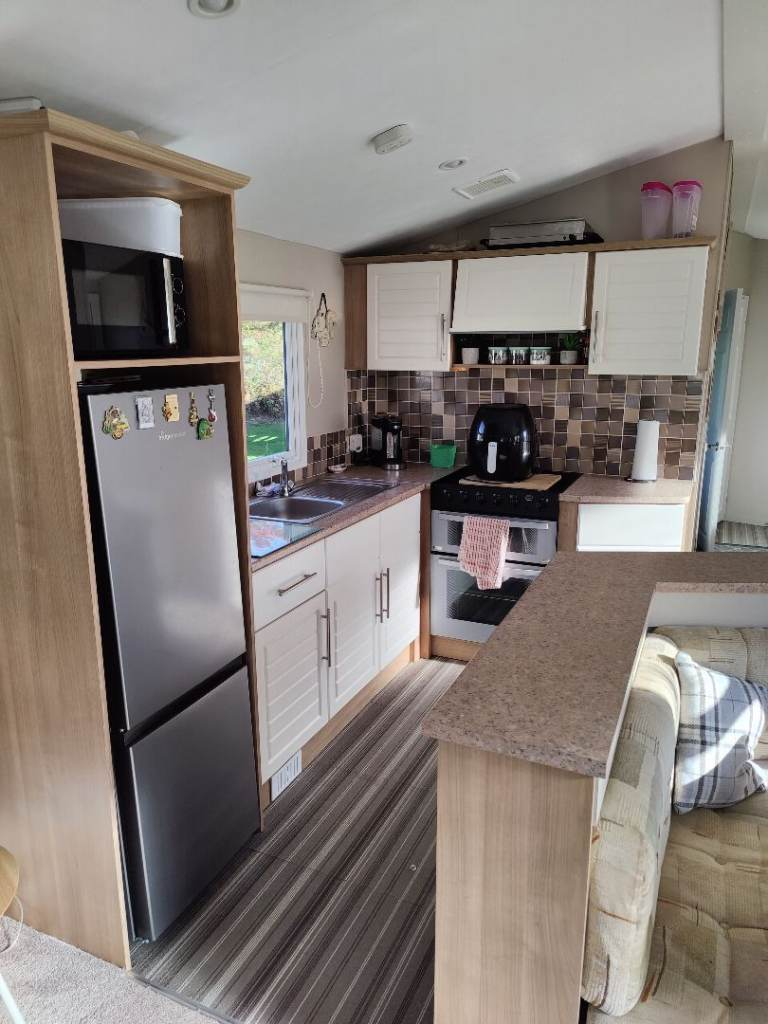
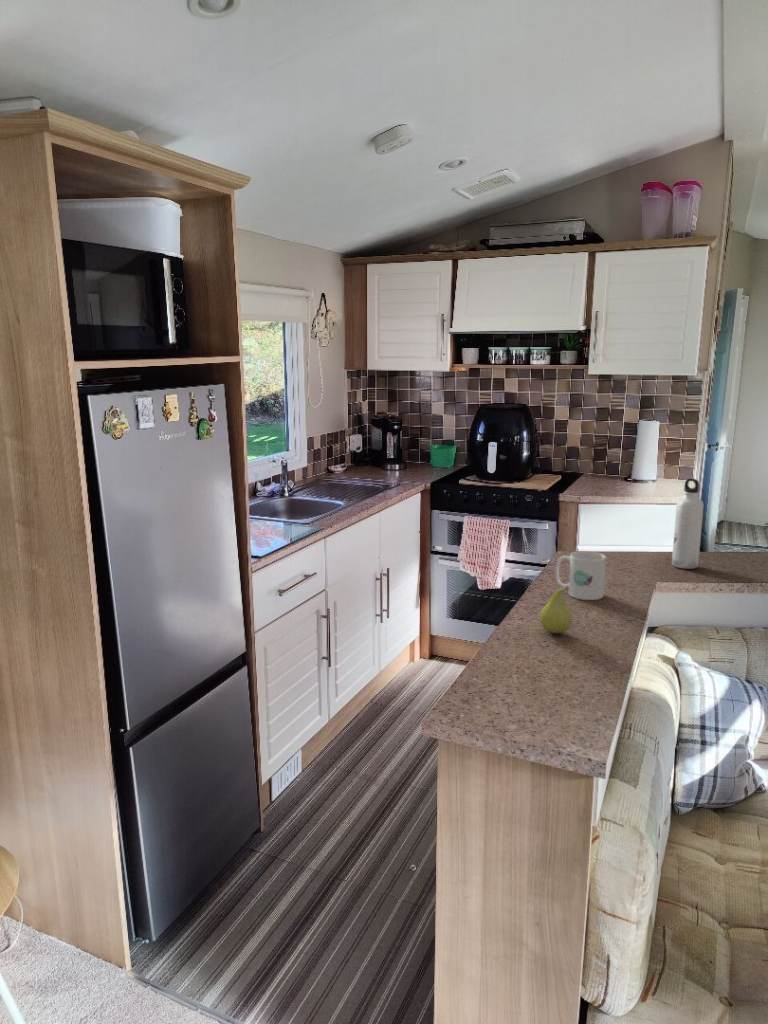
+ mug [555,550,607,601]
+ water bottle [671,477,705,570]
+ fruit [539,586,573,634]
